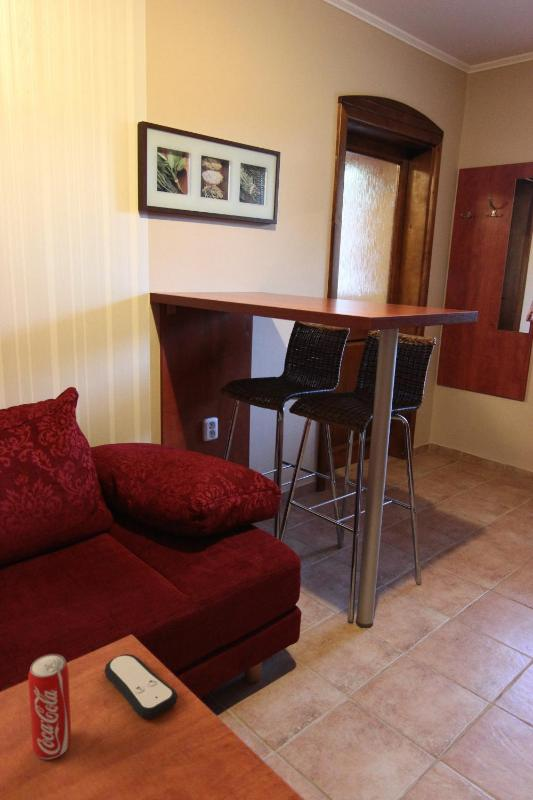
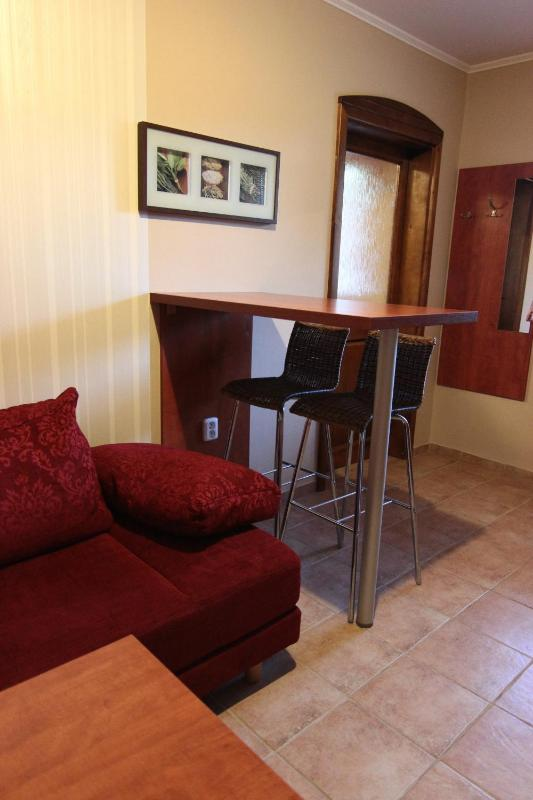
- beverage can [27,653,72,760]
- remote control [103,653,179,720]
